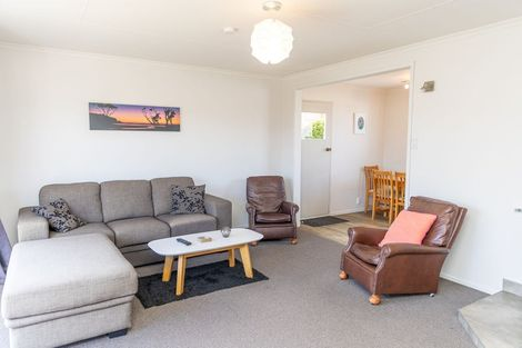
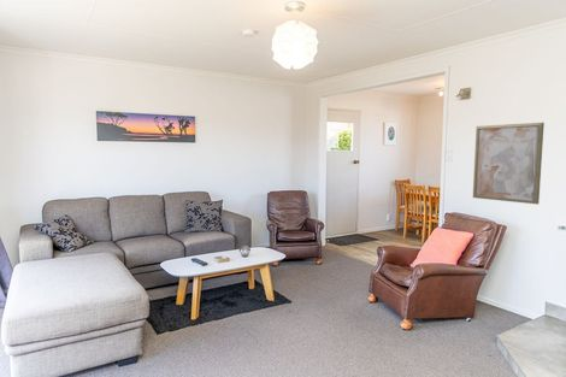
+ wall art [472,122,546,206]
